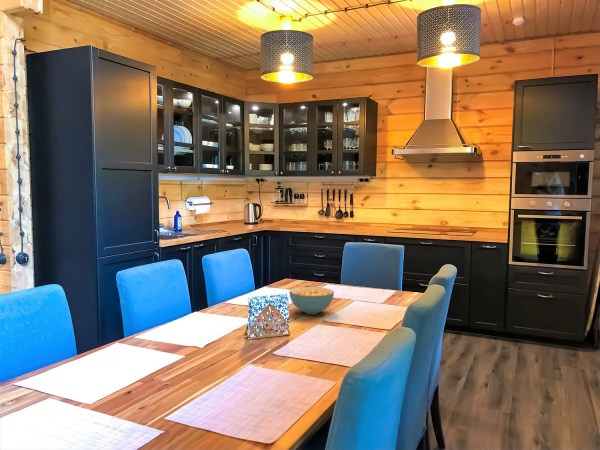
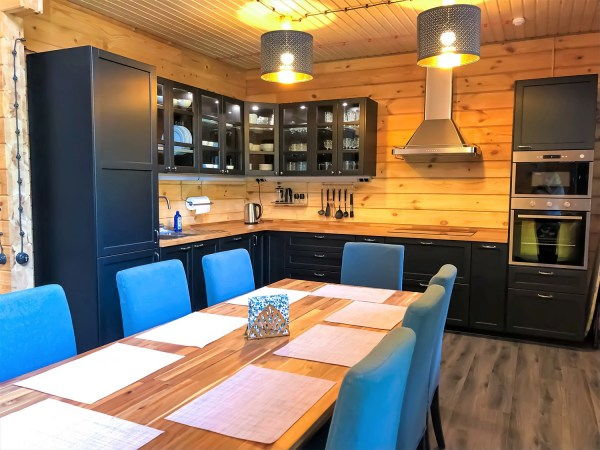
- cereal bowl [288,286,335,315]
